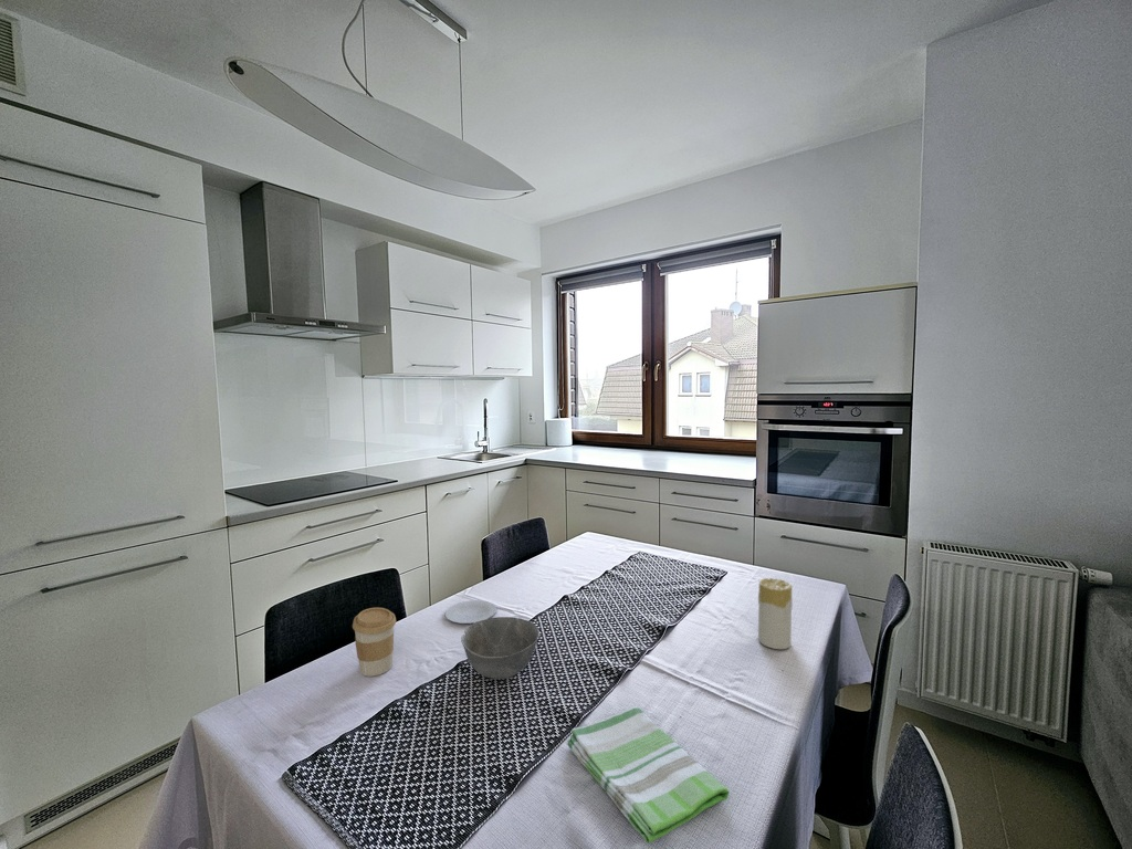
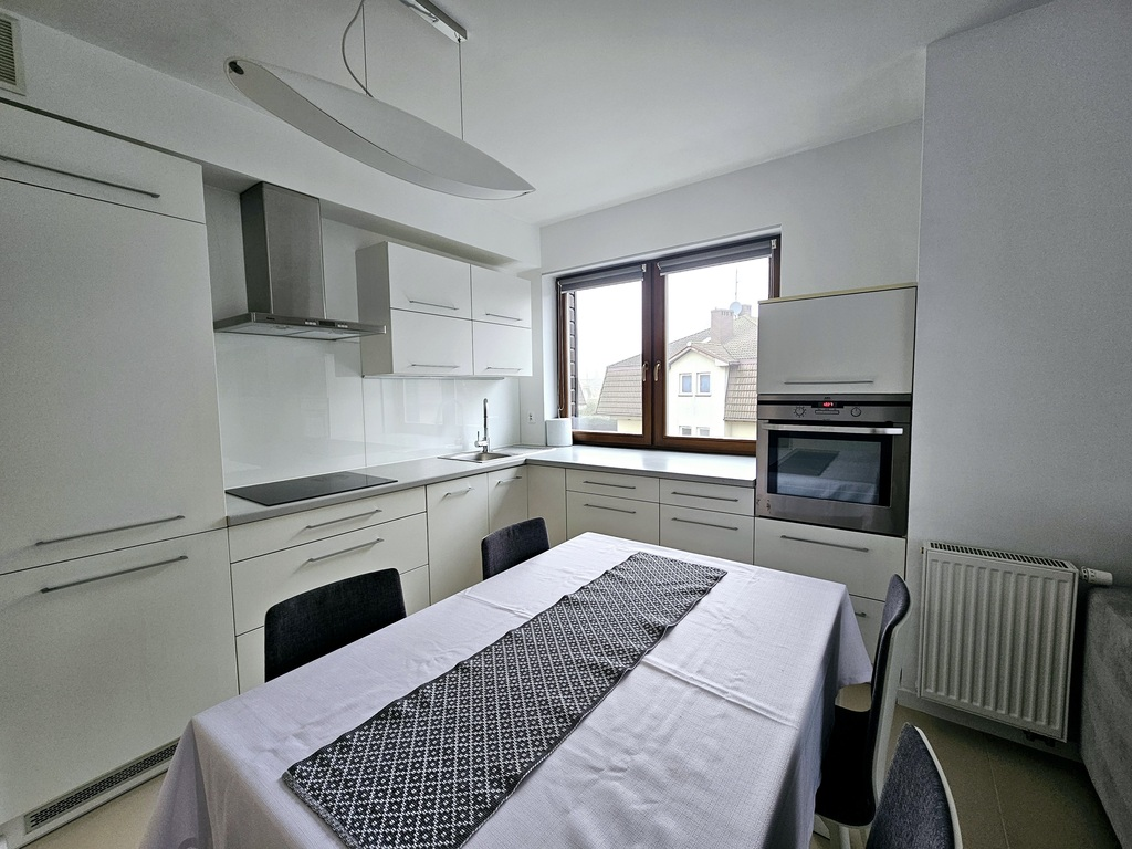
- plate [444,599,497,625]
- coffee cup [352,607,397,678]
- candle [757,577,794,650]
- dish towel [566,705,730,845]
- bowl [460,616,541,680]
